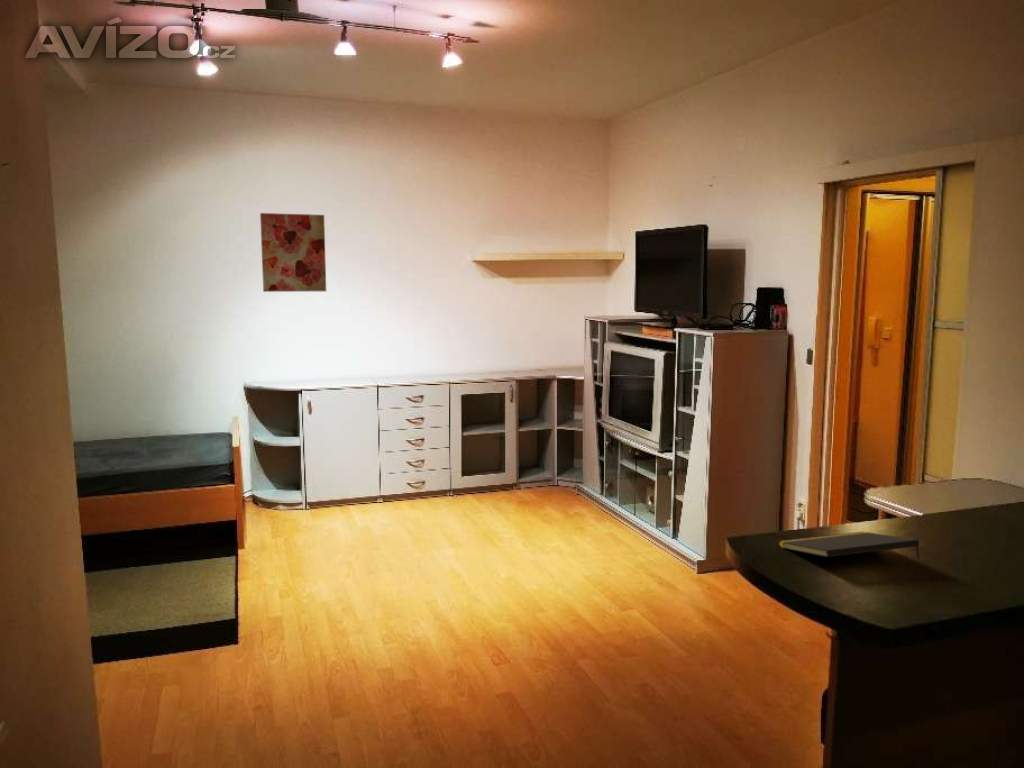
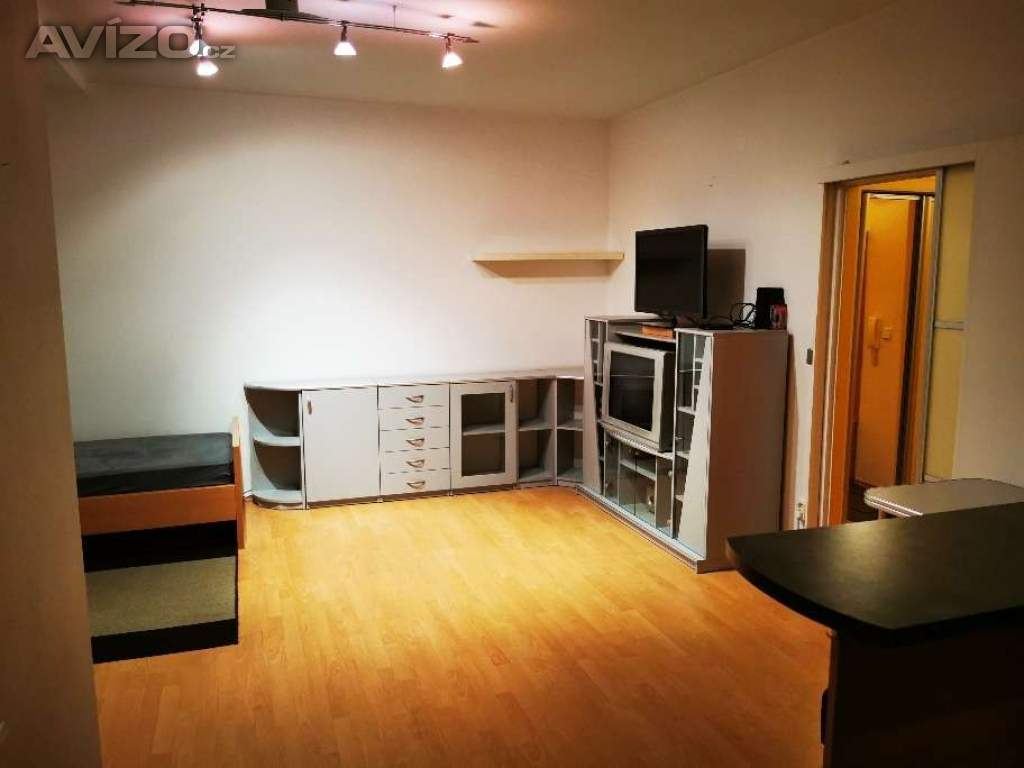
- notepad [776,531,920,561]
- wall art [259,212,327,293]
